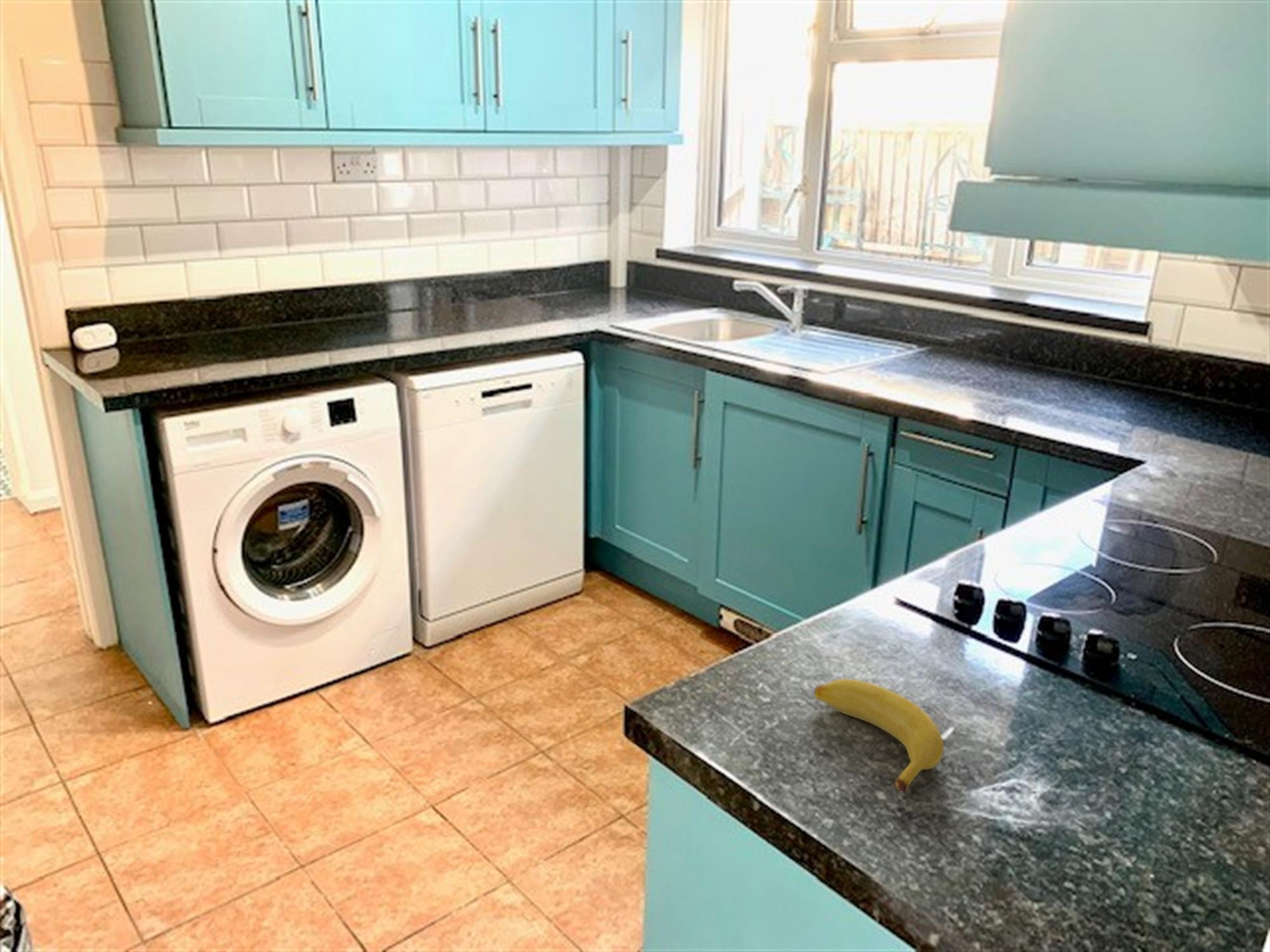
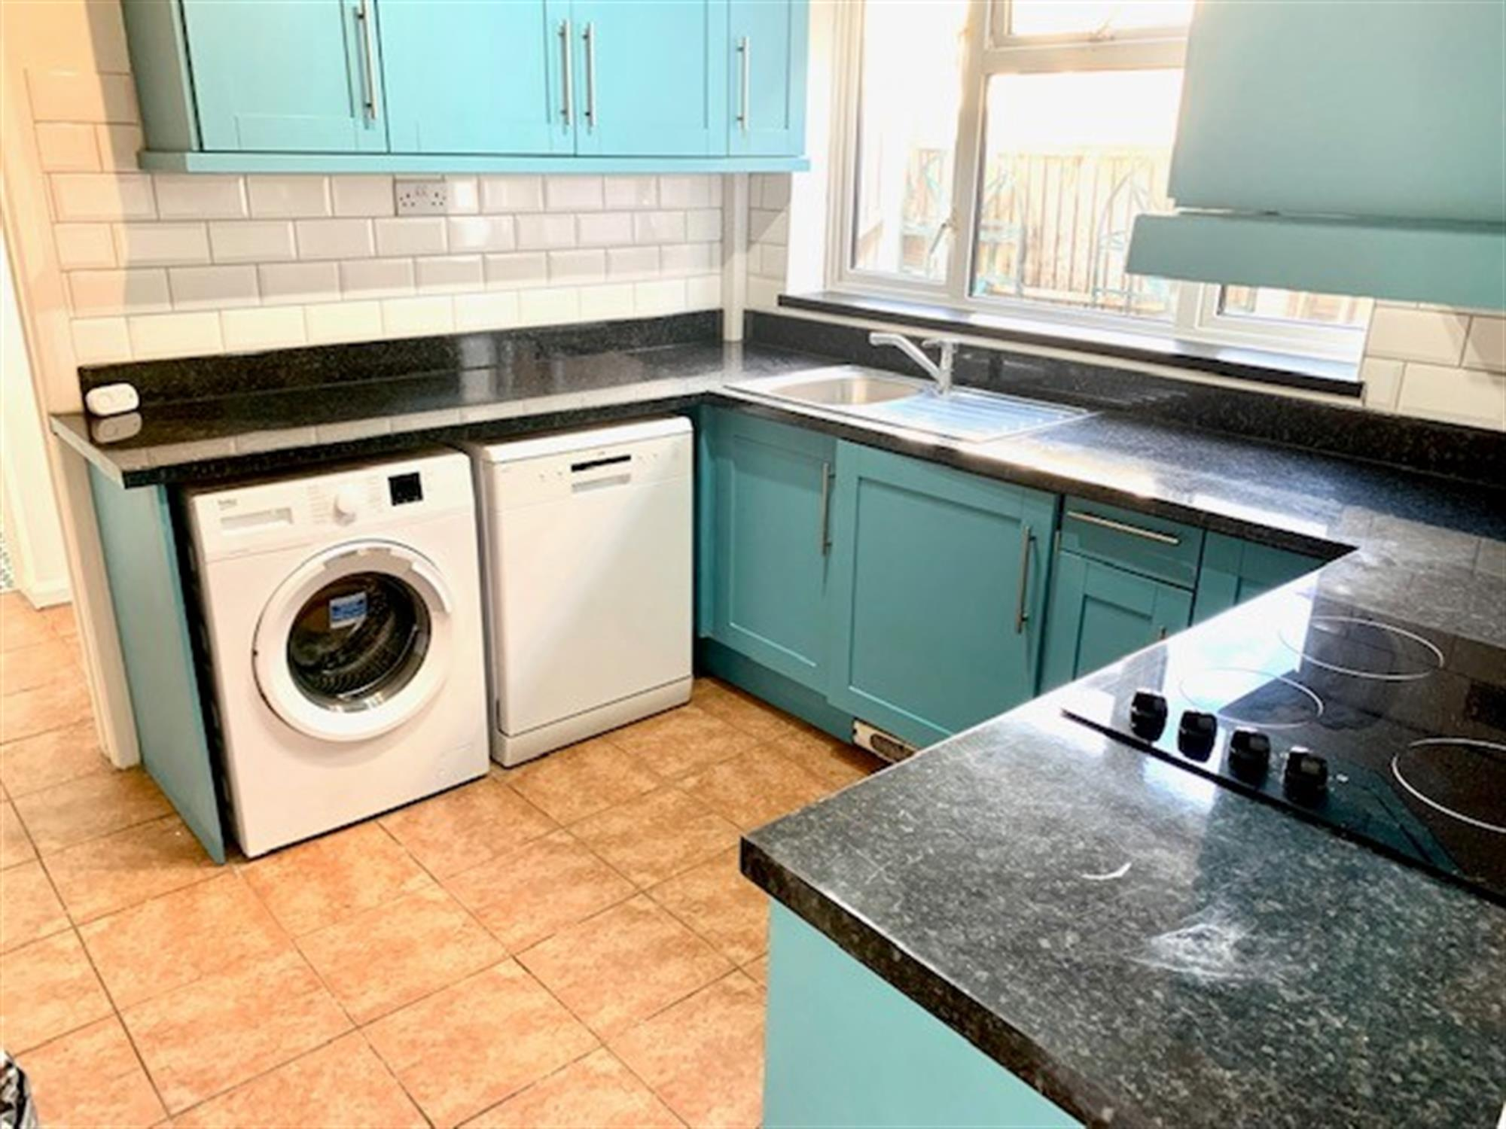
- banana [813,678,944,795]
